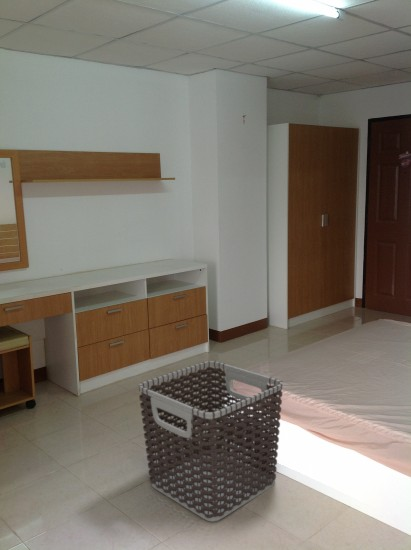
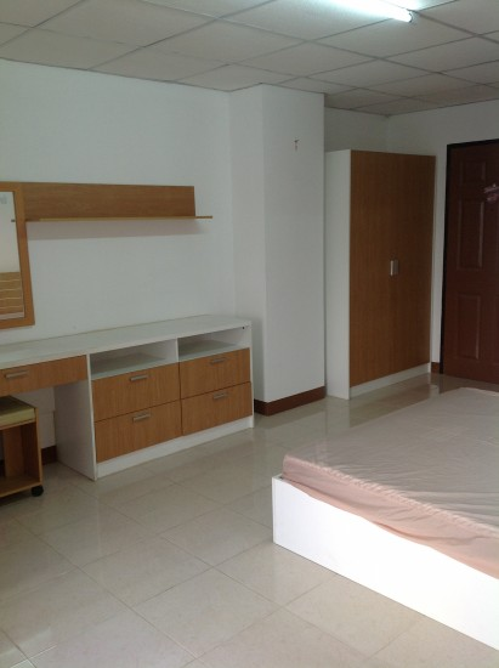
- clothes hamper [138,360,283,523]
